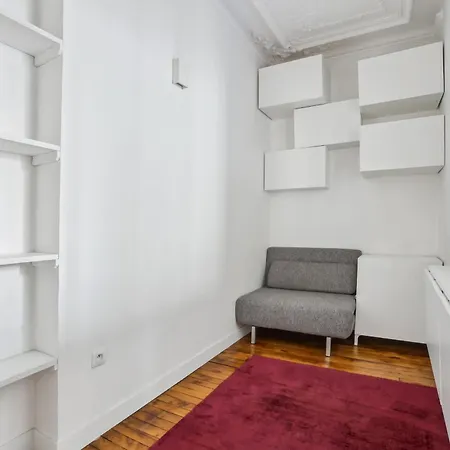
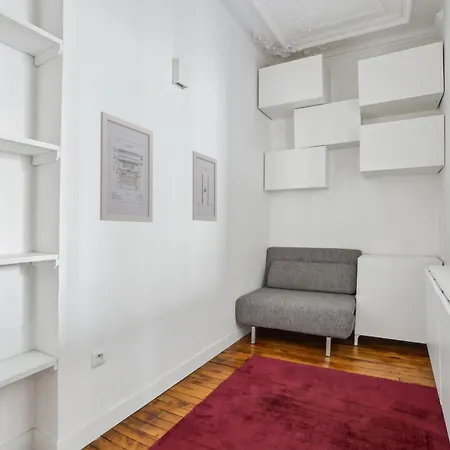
+ wall art [99,111,154,223]
+ wall art [192,150,218,222]
